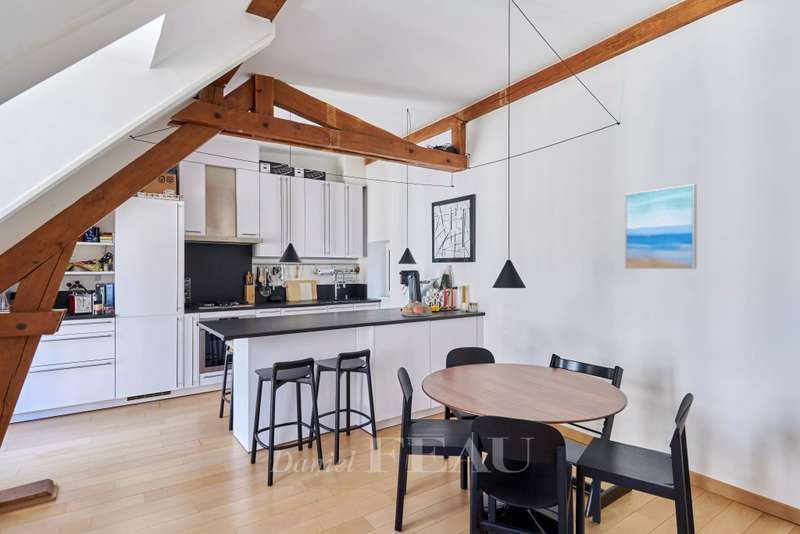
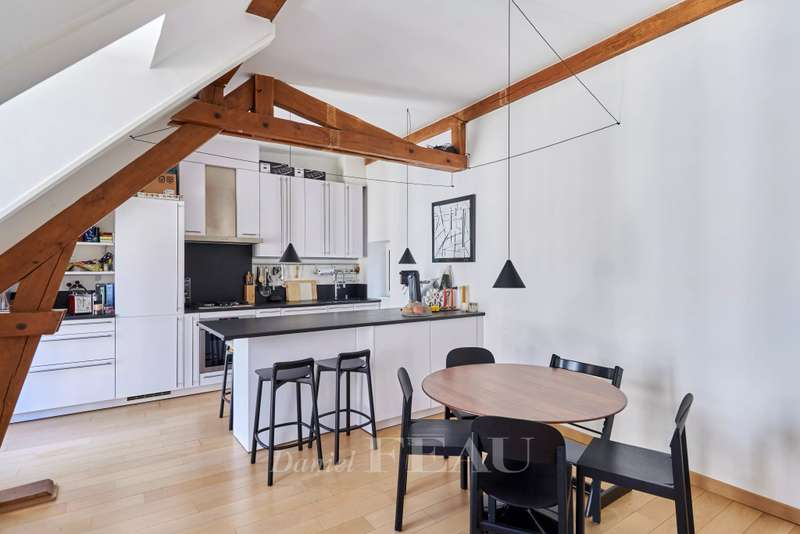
- wall art [624,183,698,270]
